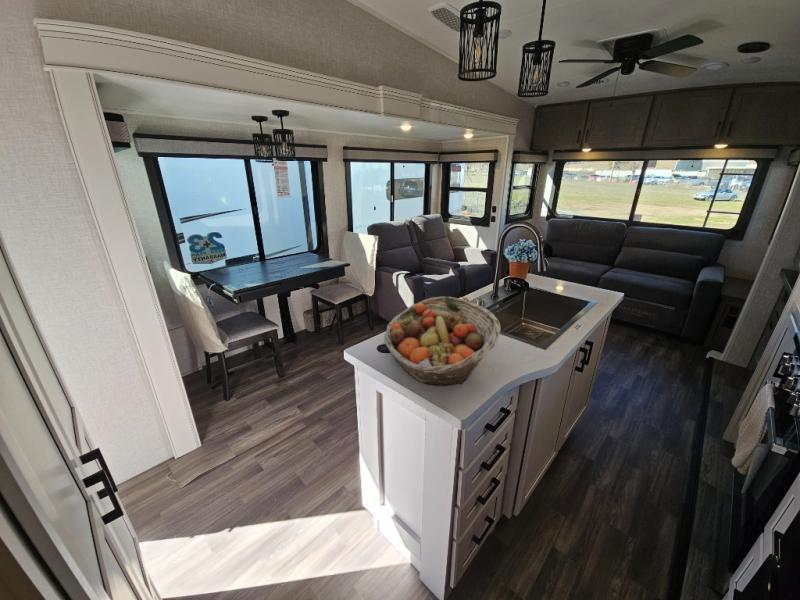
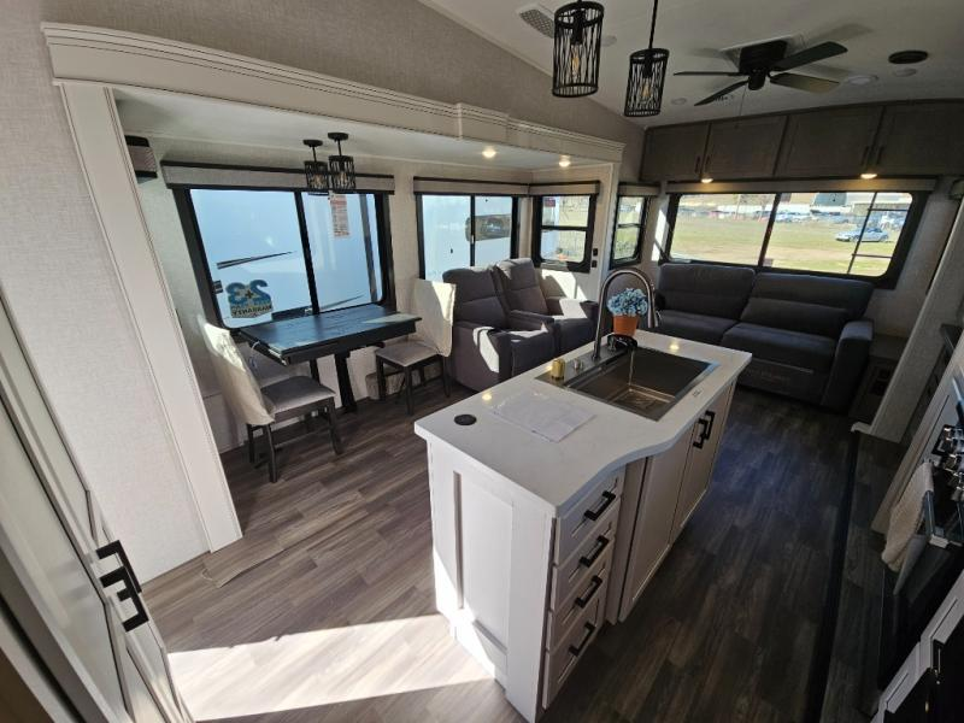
- fruit basket [383,295,502,386]
